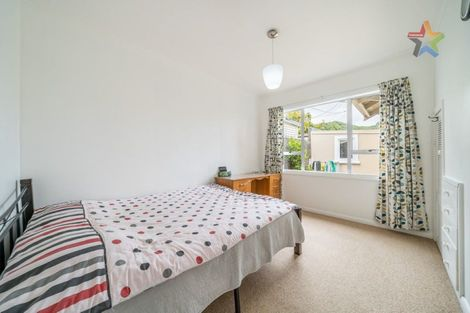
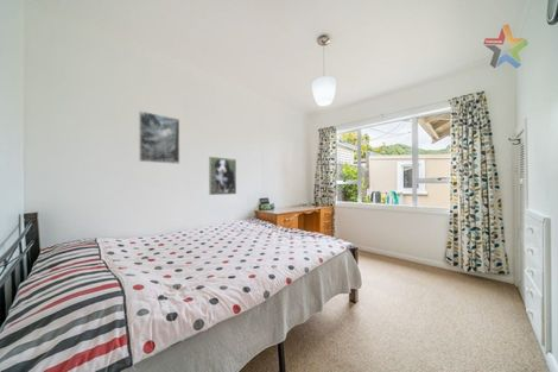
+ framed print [138,109,180,165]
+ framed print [208,156,237,196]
